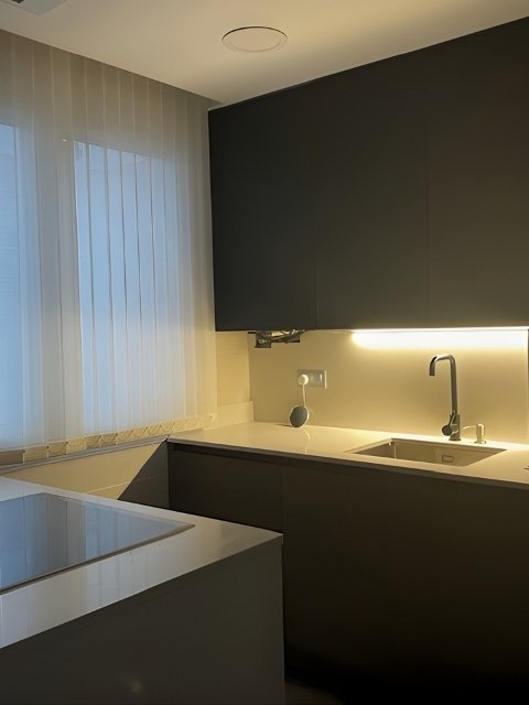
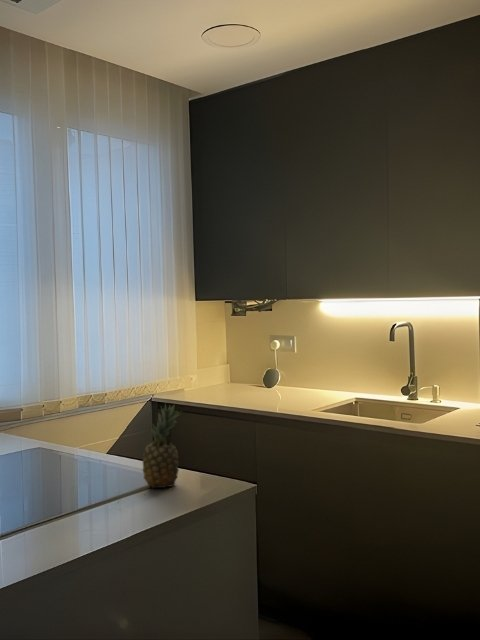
+ fruit [141,402,183,489]
